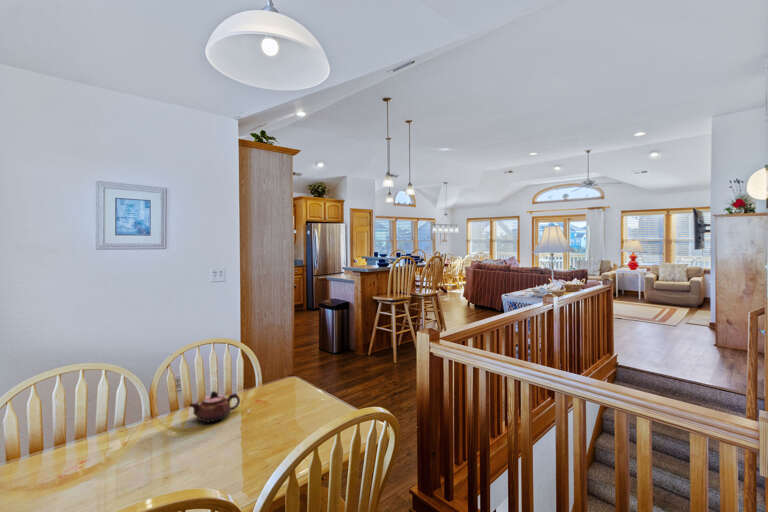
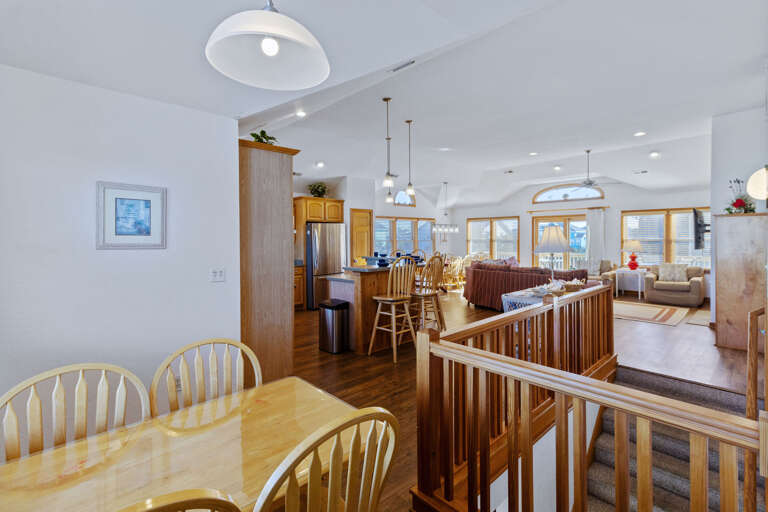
- teapot [188,390,241,424]
